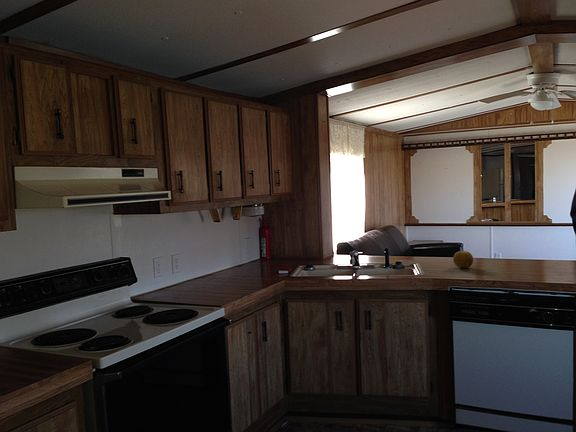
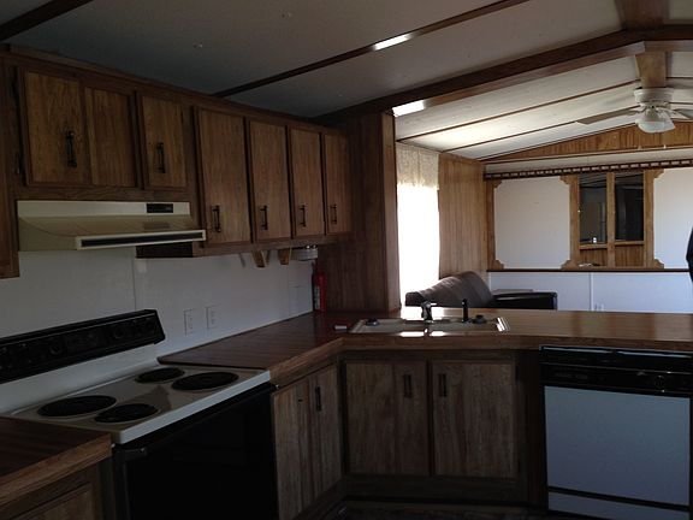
- fruit [452,250,474,269]
